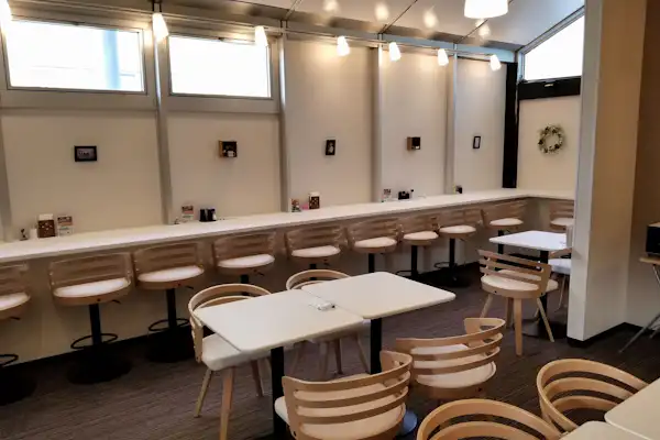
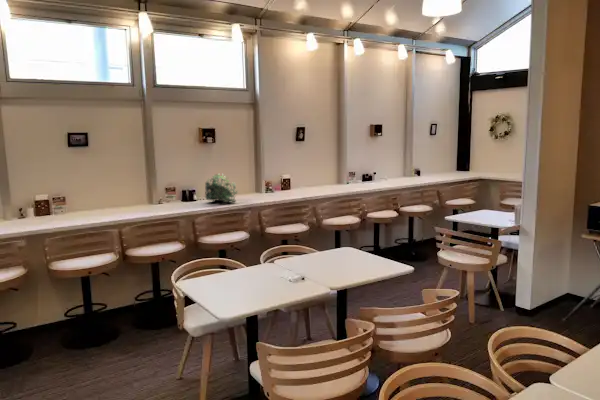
+ plant [204,173,239,203]
